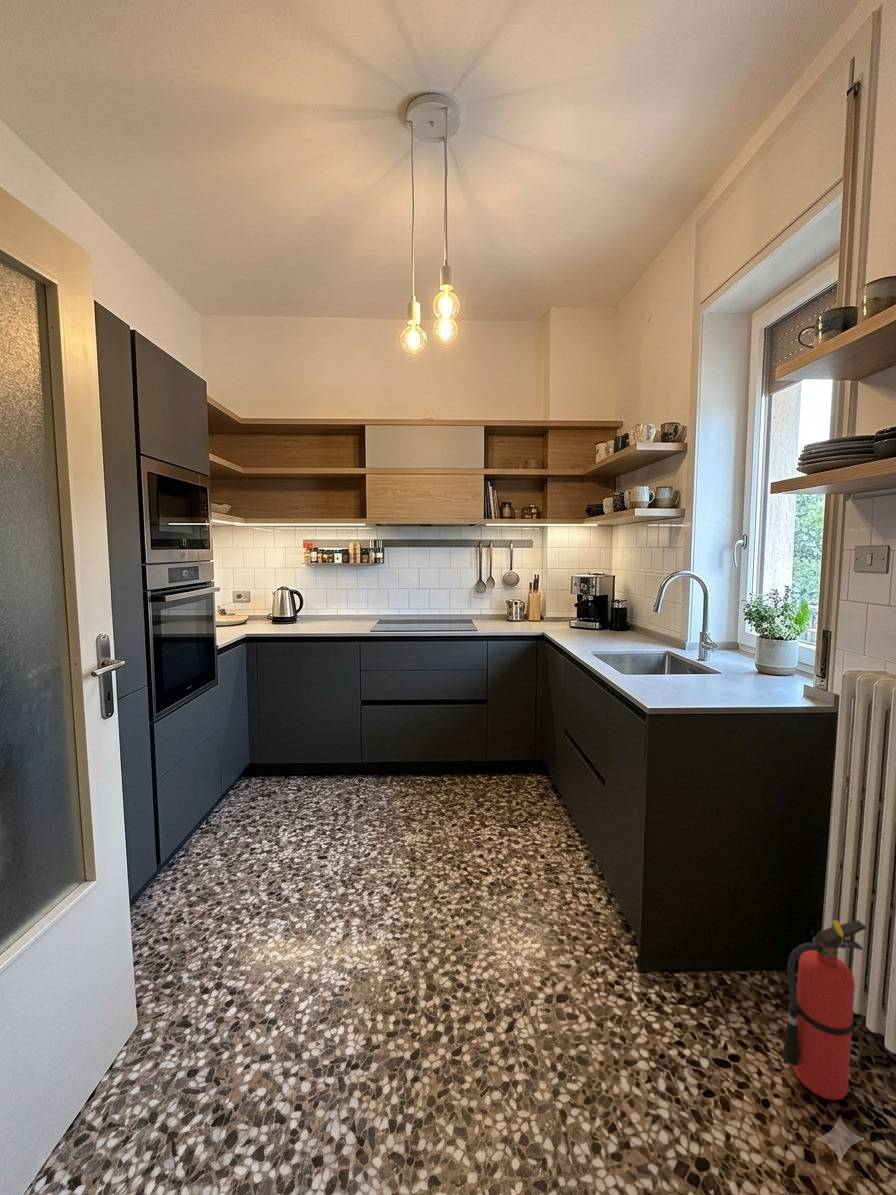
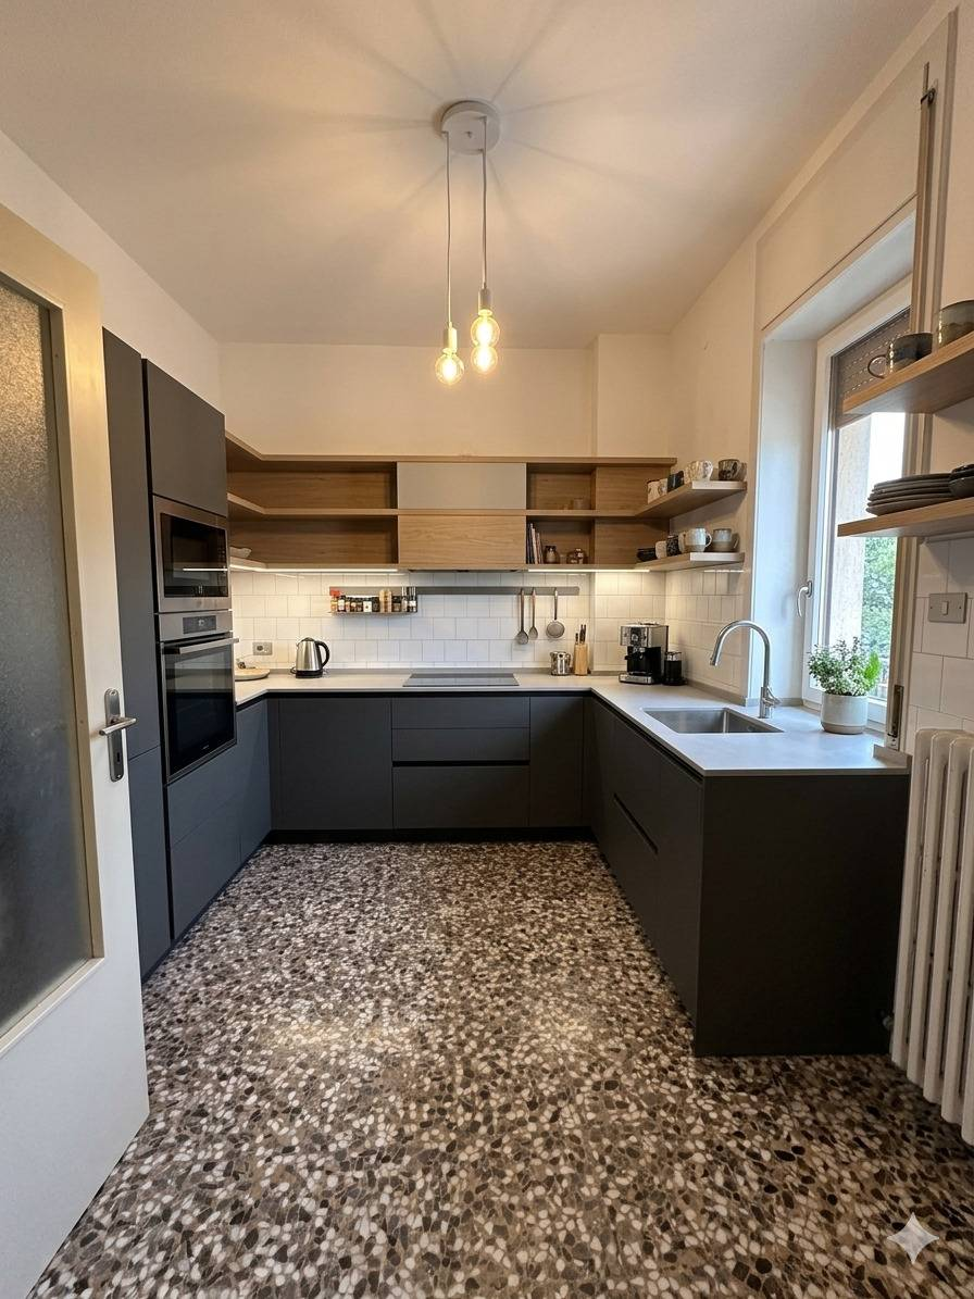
- fire extinguisher [782,919,867,1101]
